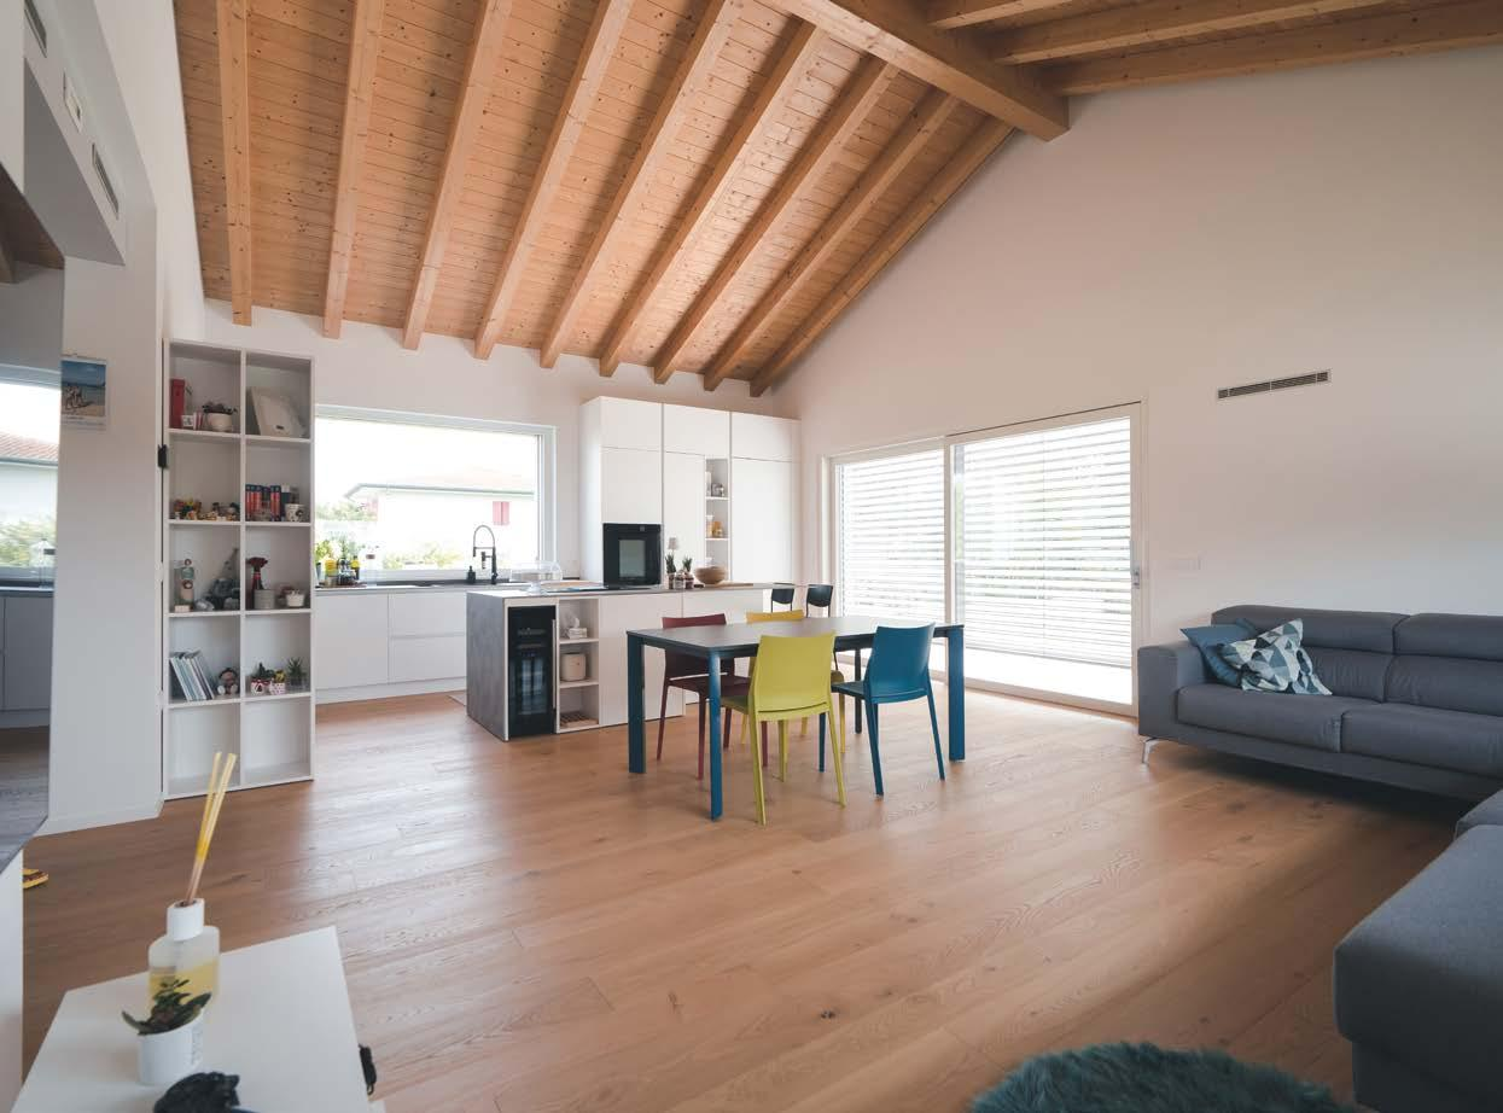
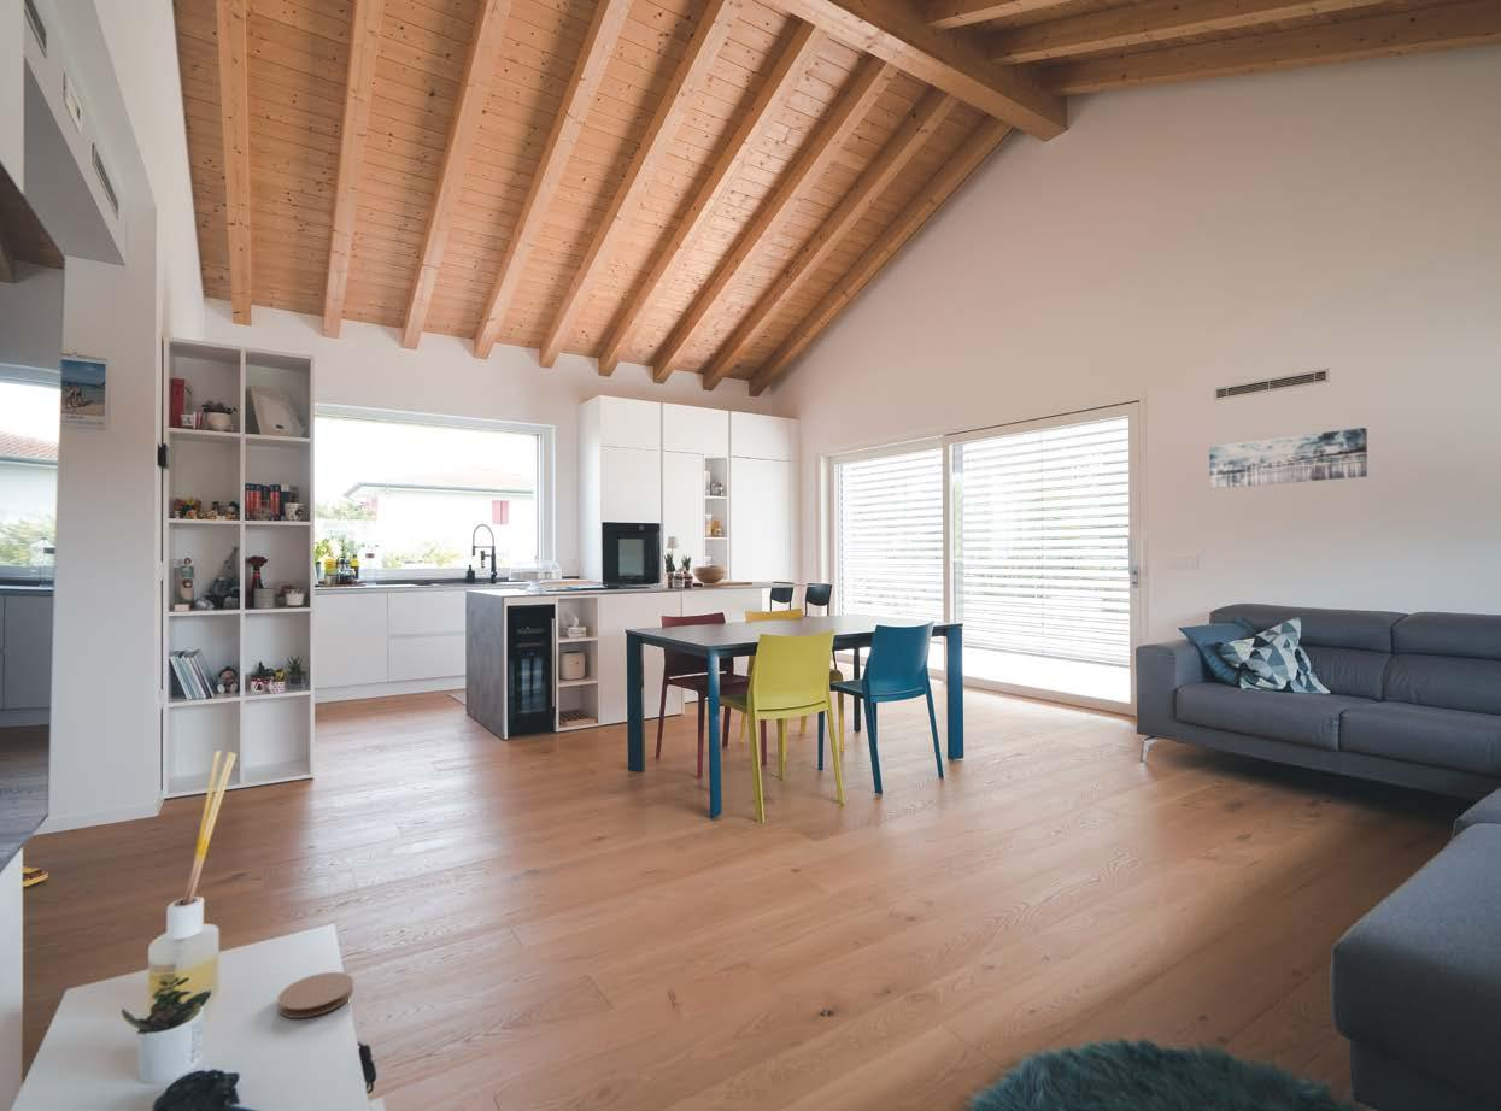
+ wall art [1208,427,1368,489]
+ coaster [277,971,354,1019]
